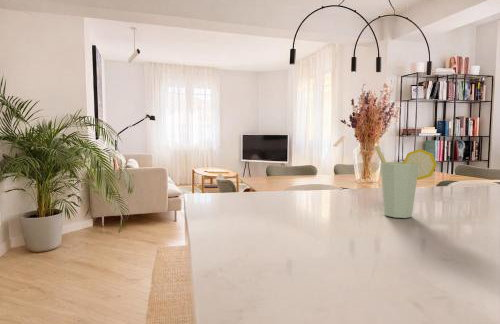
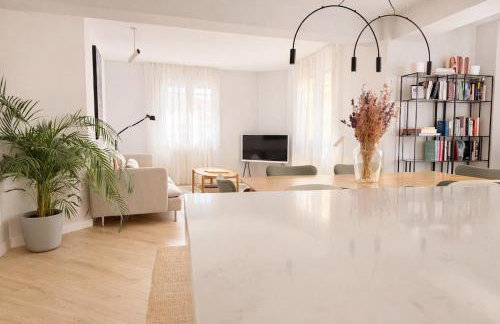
- cup [374,144,438,219]
